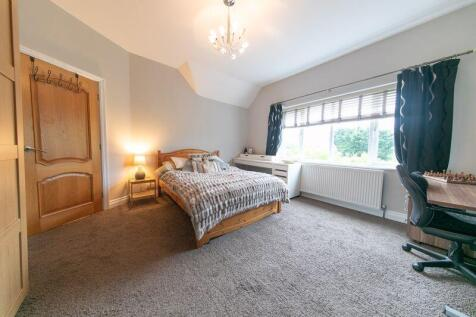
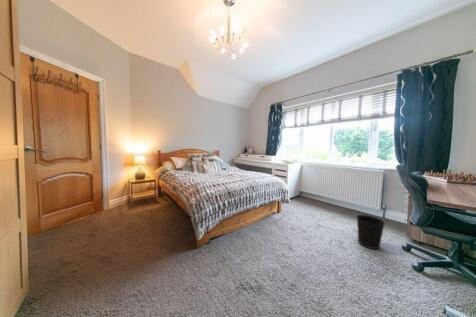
+ wastebasket [356,214,386,250]
